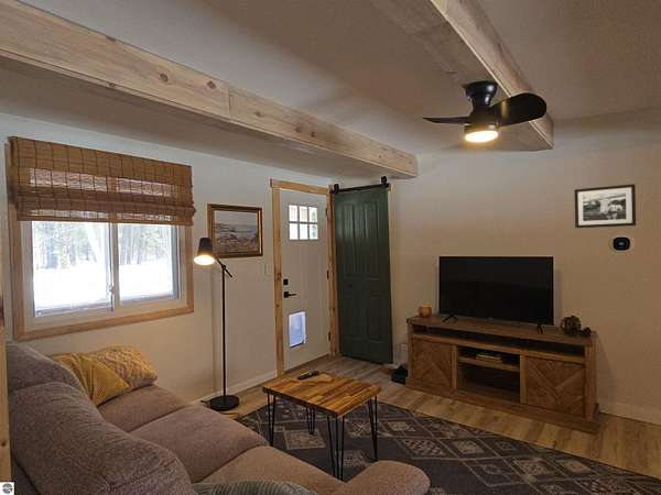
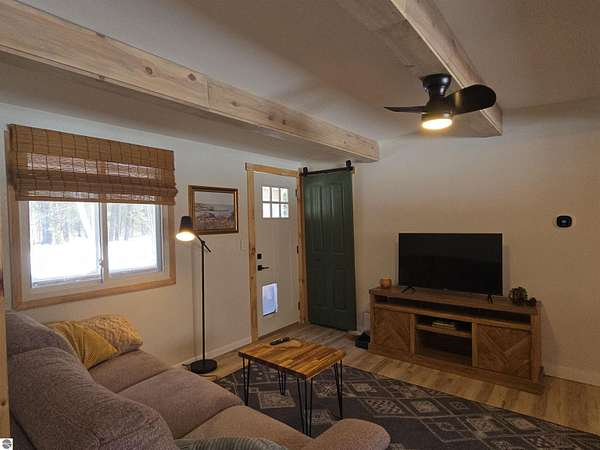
- picture frame [574,183,637,229]
